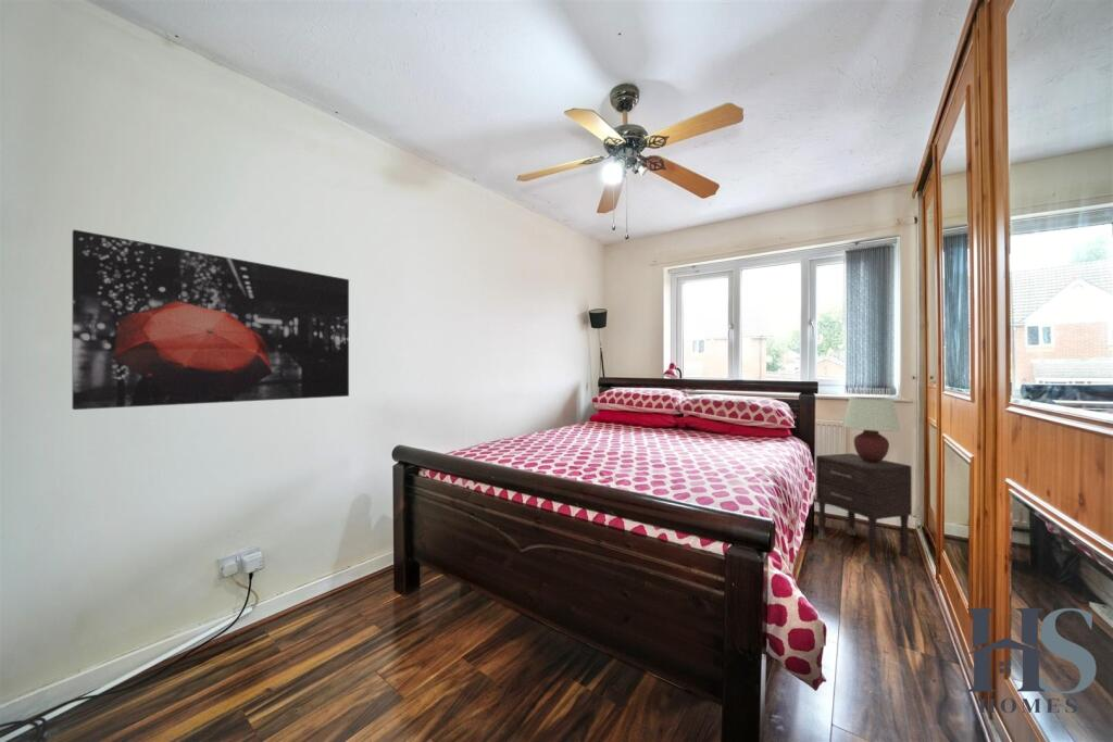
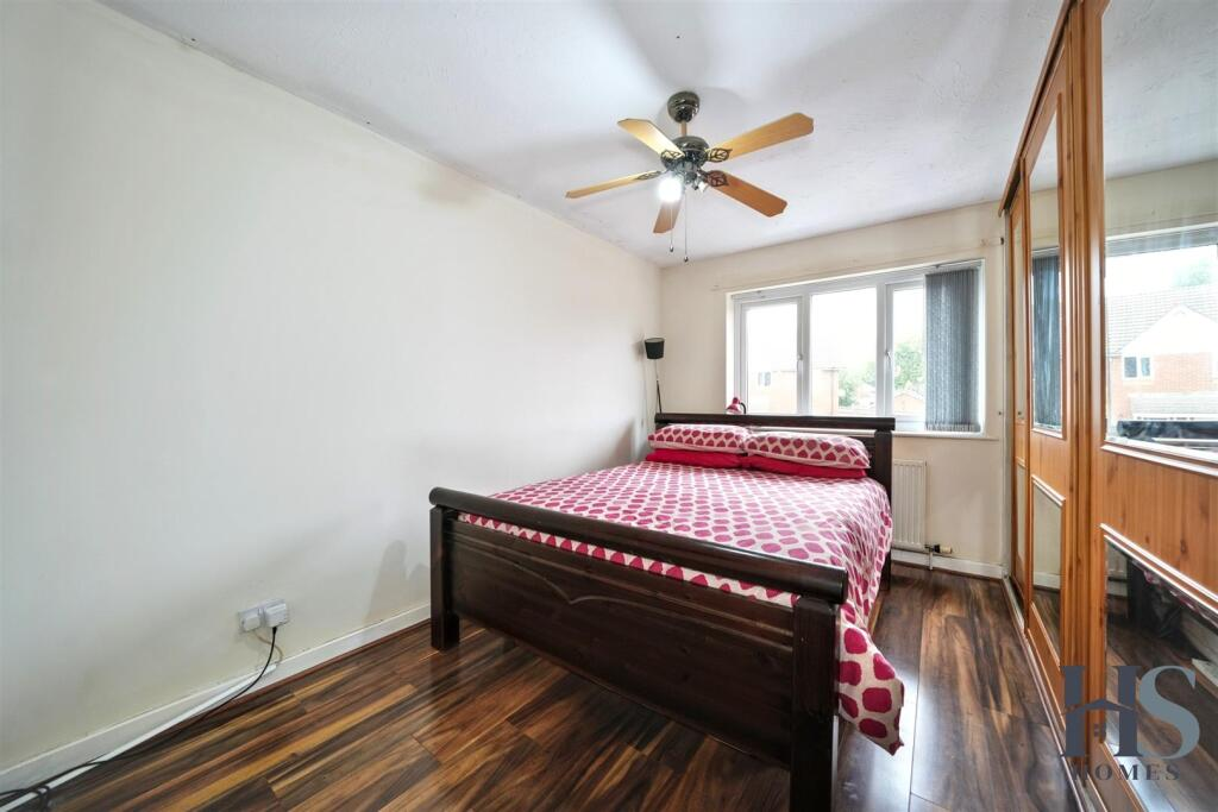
- wall art [71,228,350,411]
- table lamp [842,397,901,463]
- nightstand [815,452,913,564]
